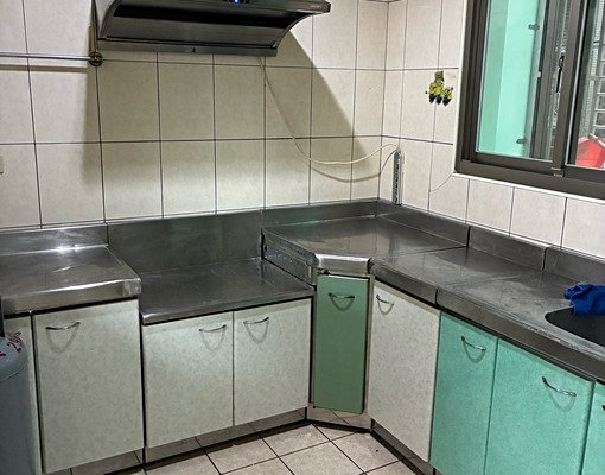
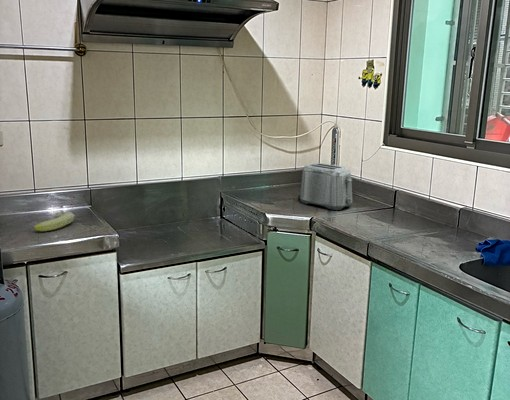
+ toaster [297,162,353,211]
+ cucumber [33,211,76,232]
